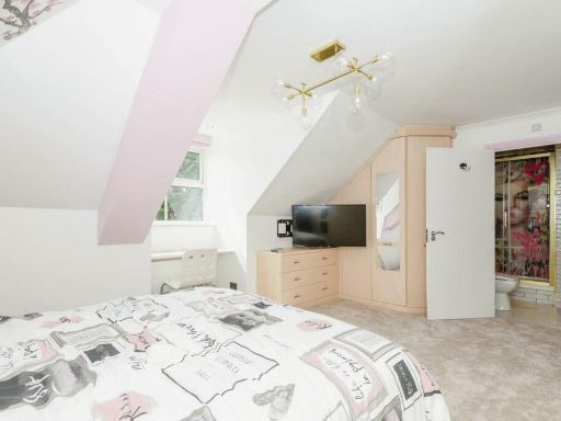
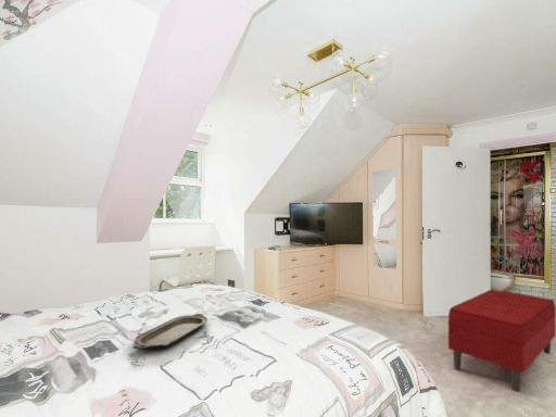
+ serving tray [134,313,208,350]
+ bench [447,288,556,393]
